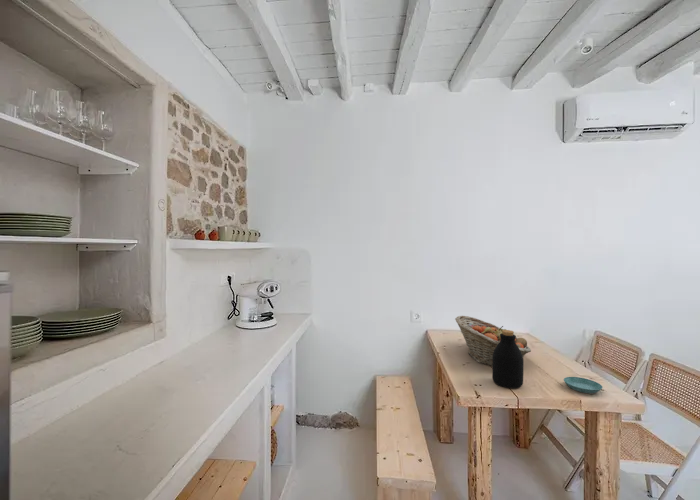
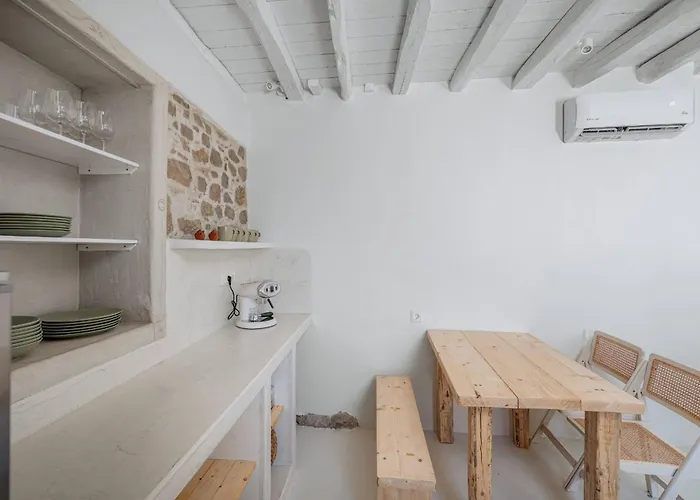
- saucer [563,376,604,394]
- fruit basket [454,315,532,367]
- bottle [491,329,524,389]
